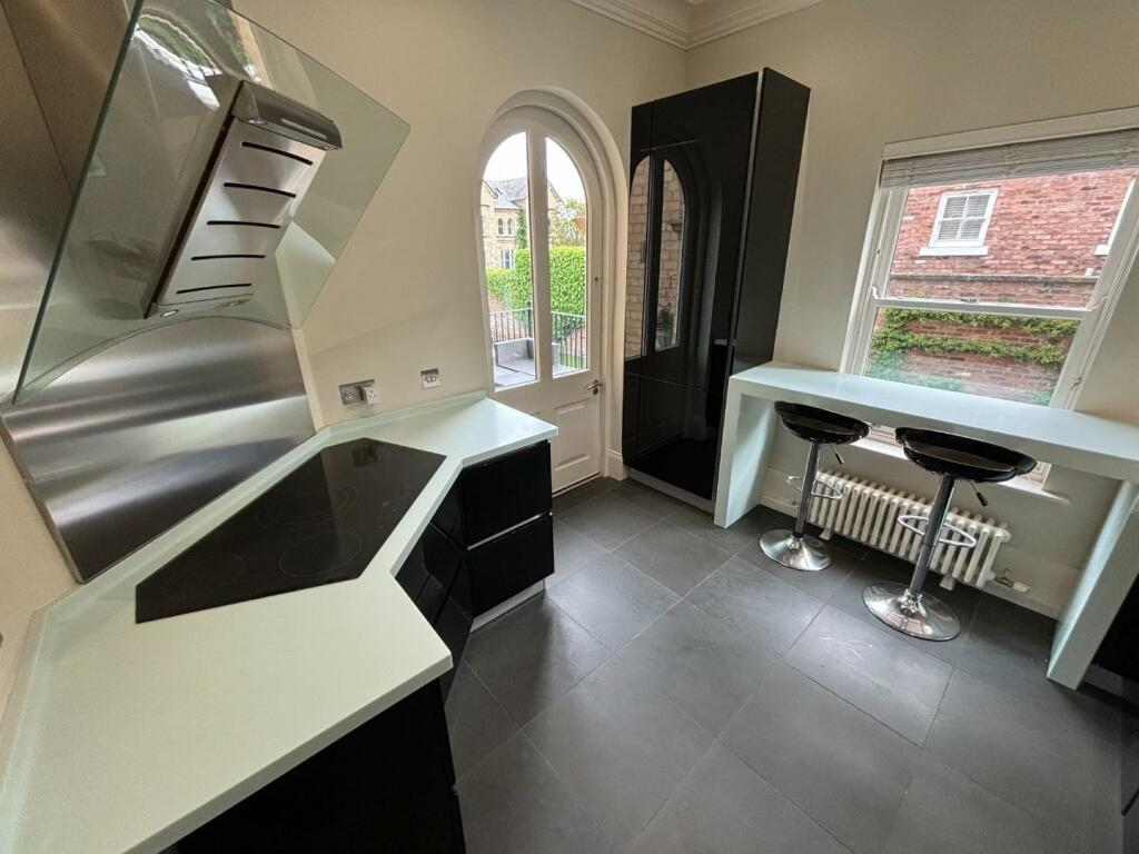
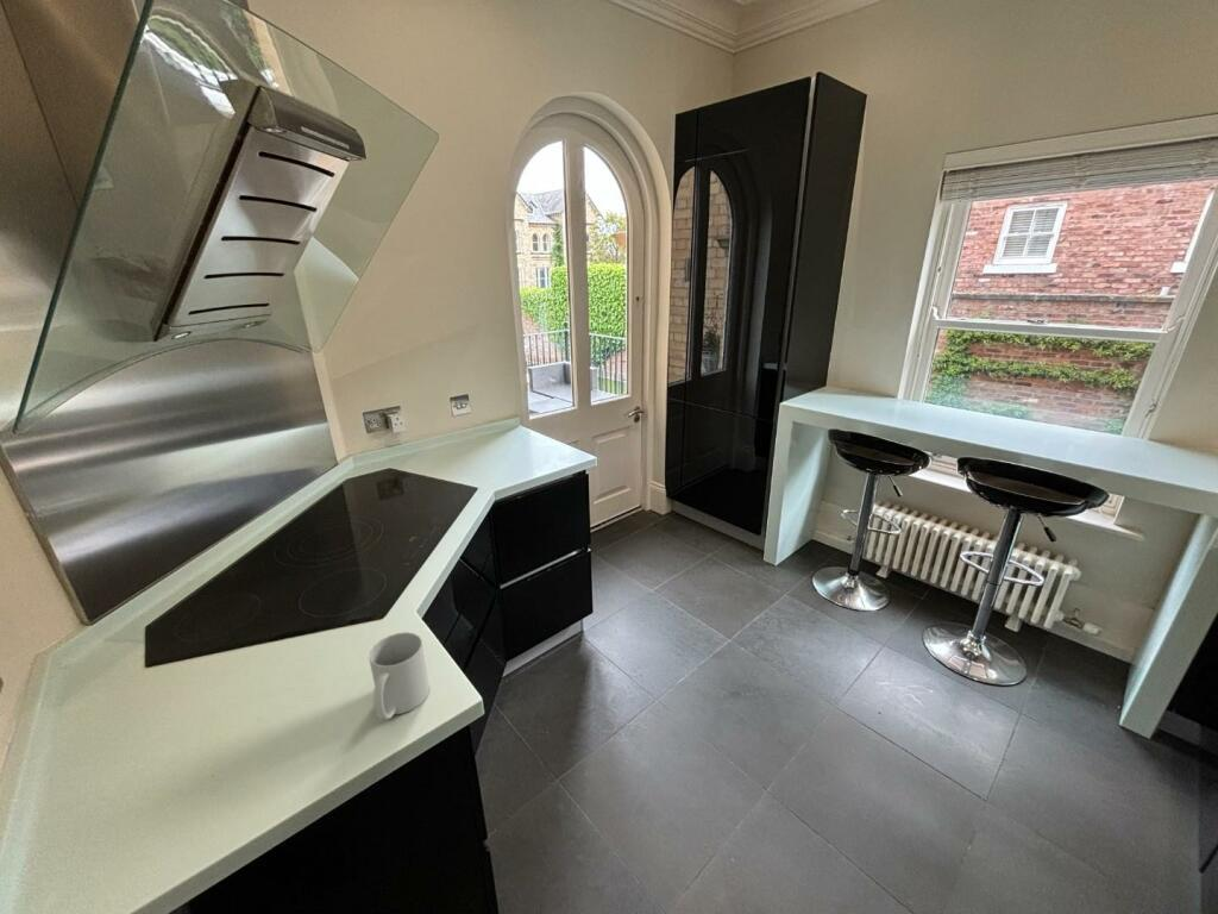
+ mug [368,631,431,720]
